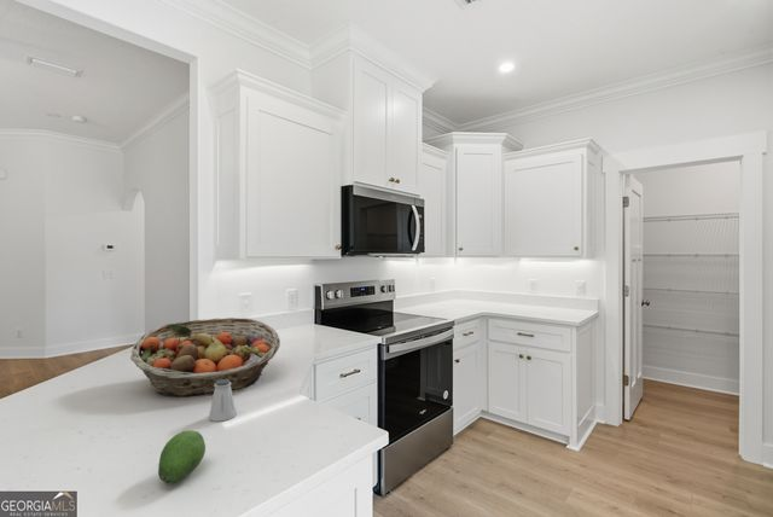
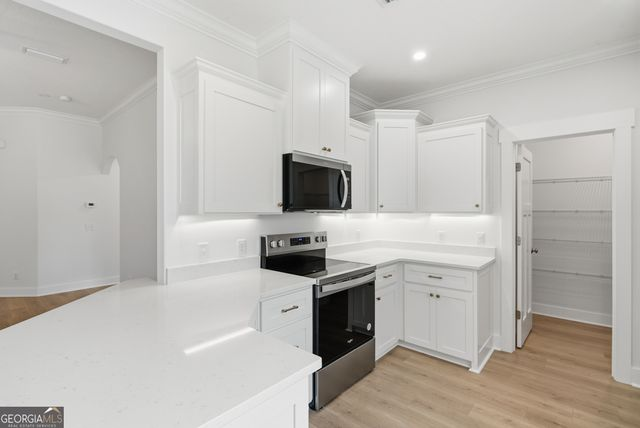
- fruit basket [129,316,281,397]
- fruit [157,429,207,486]
- saltshaker [208,379,238,423]
